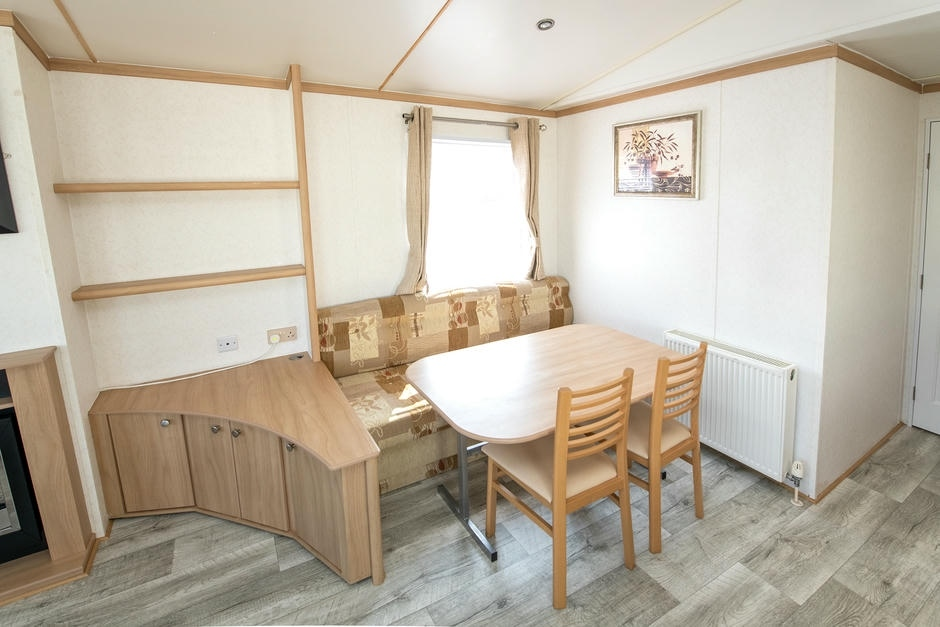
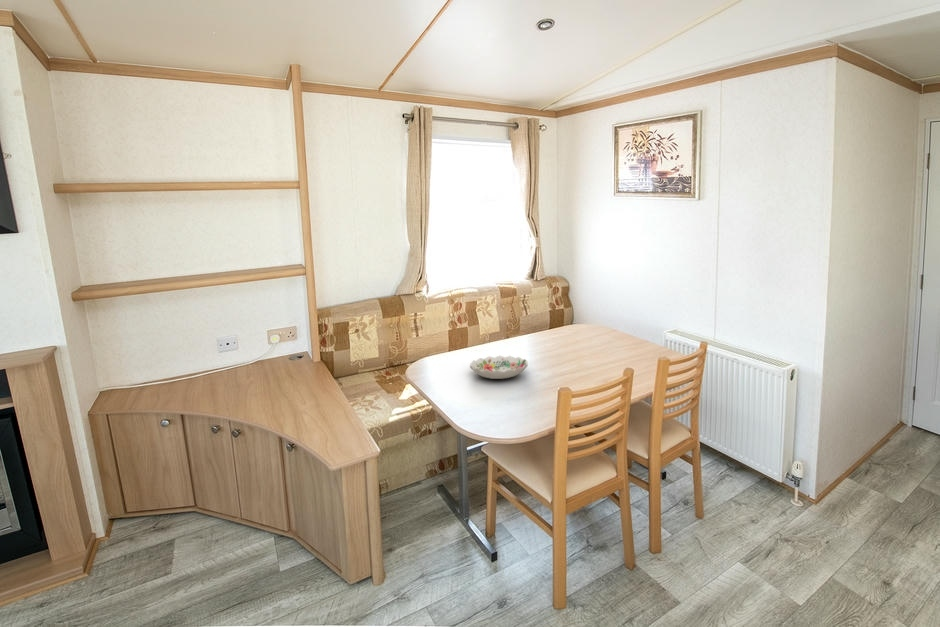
+ decorative bowl [469,355,529,380]
